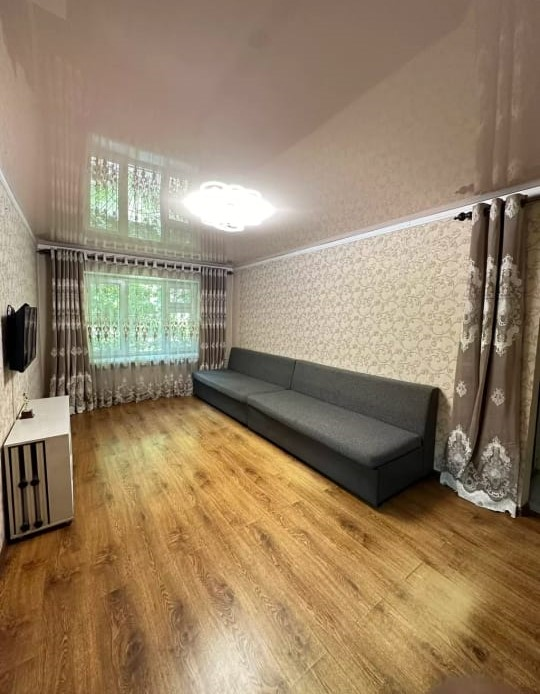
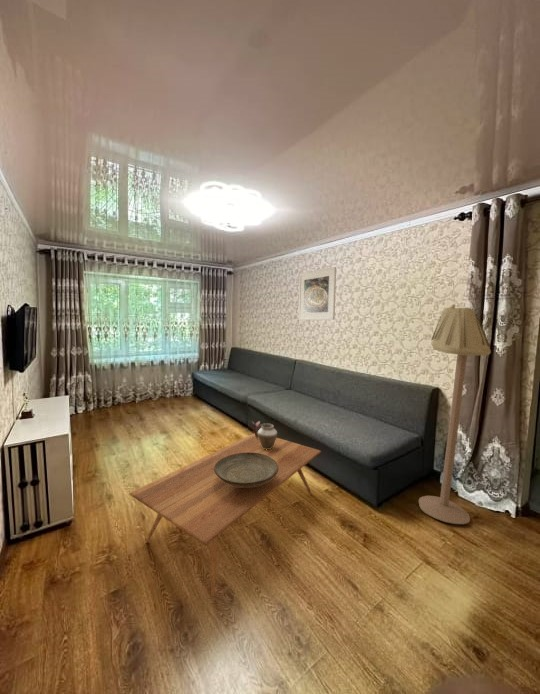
+ floor lamp [418,303,492,525]
+ decorative bowl [214,452,279,487]
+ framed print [297,266,337,321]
+ coffee table [129,432,322,597]
+ vase [251,420,278,450]
